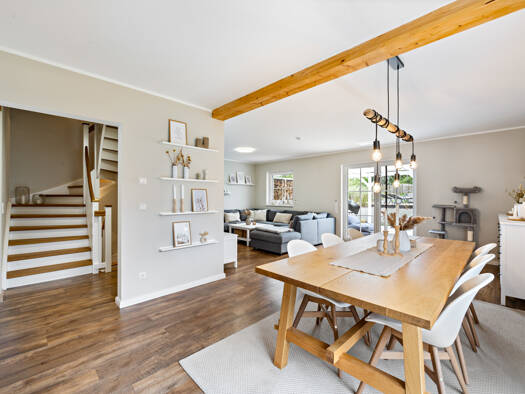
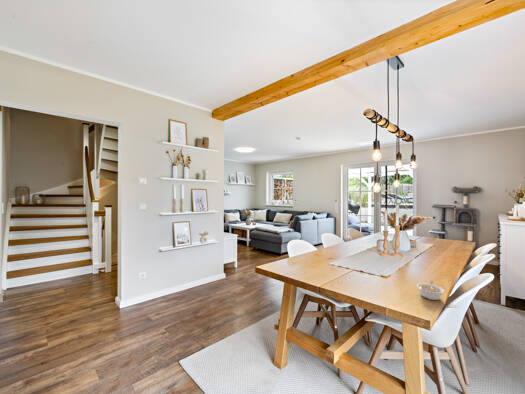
+ legume [415,280,445,301]
